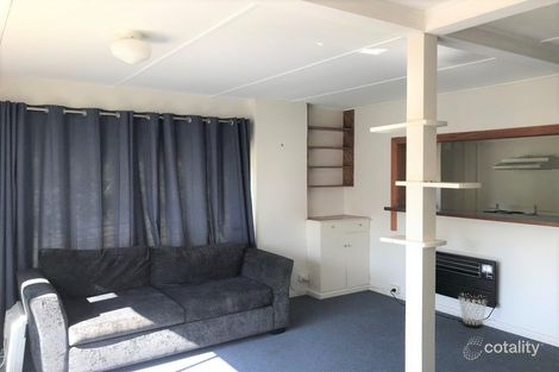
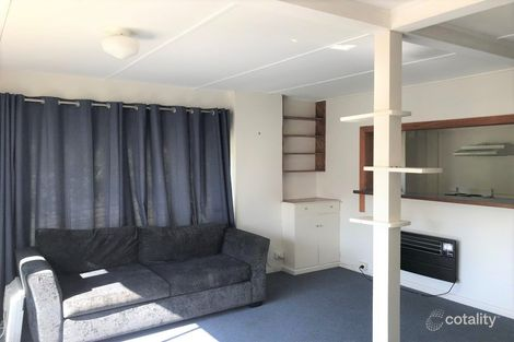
- wastebasket [457,290,489,329]
